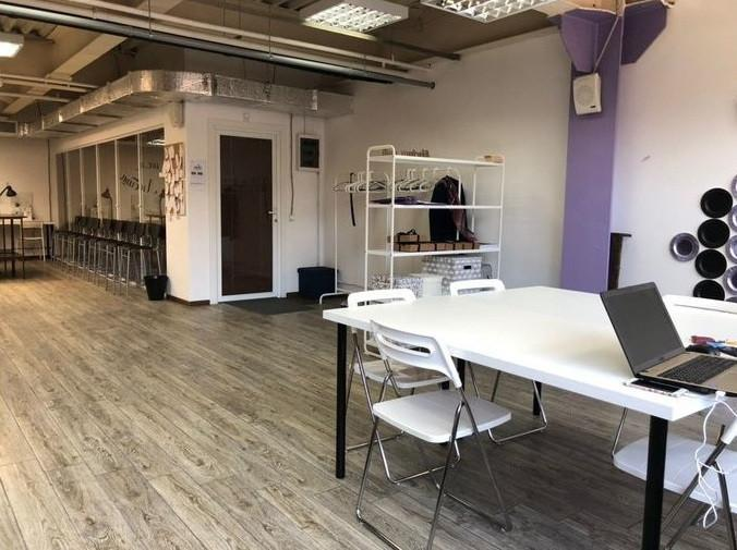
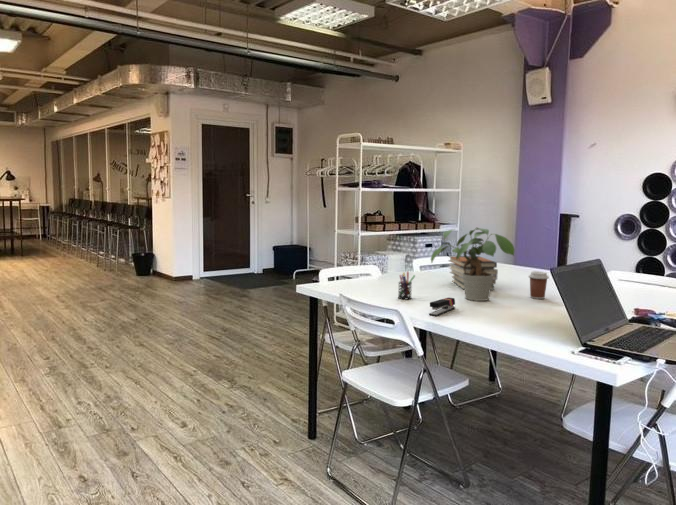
+ book stack [447,255,499,291]
+ coffee cup [527,270,550,300]
+ stapler [428,297,456,317]
+ pen holder [397,271,416,300]
+ potted plant [430,227,516,302]
